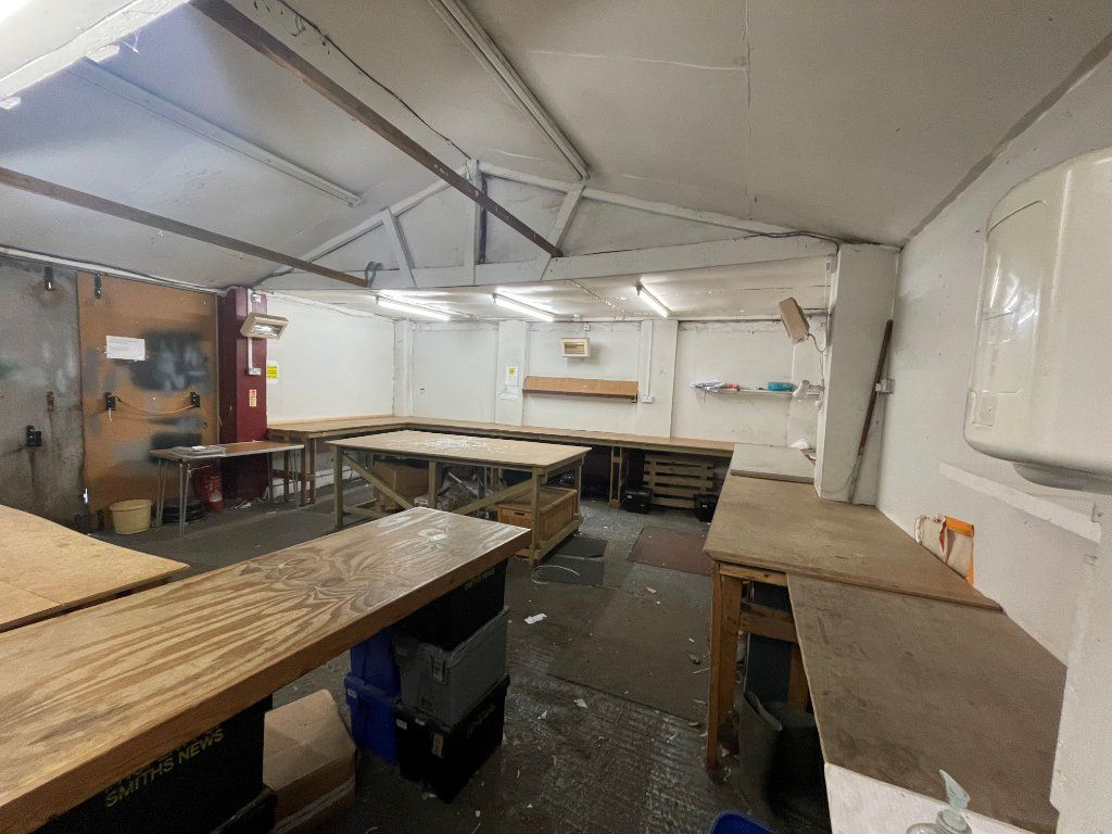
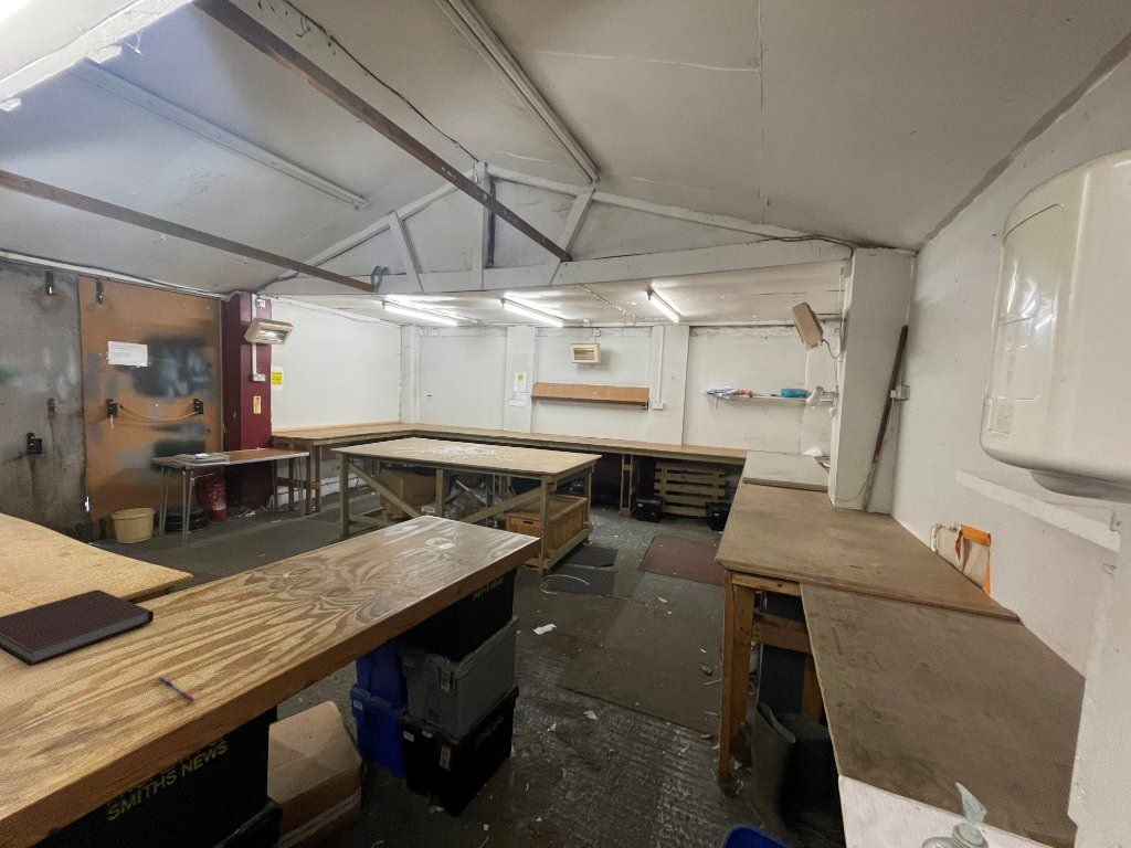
+ notebook [0,589,155,667]
+ pen [156,676,195,703]
